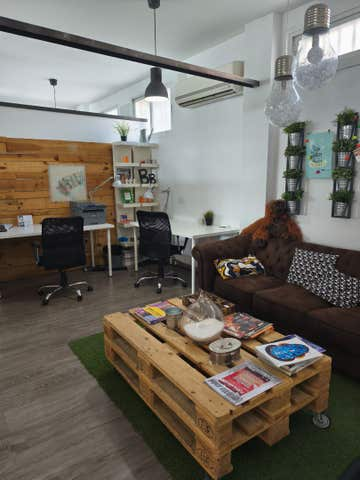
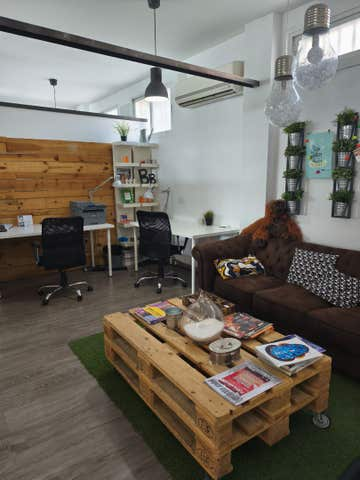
- wall art [47,164,88,203]
